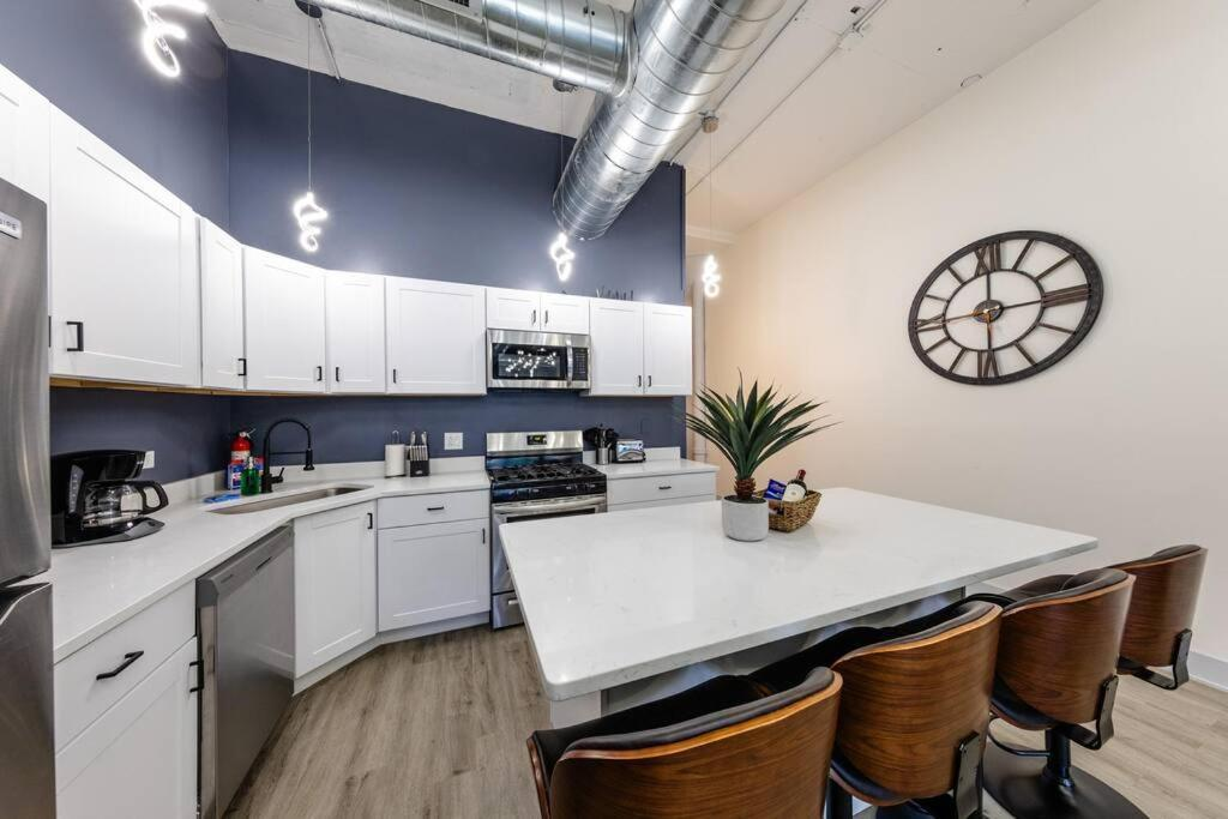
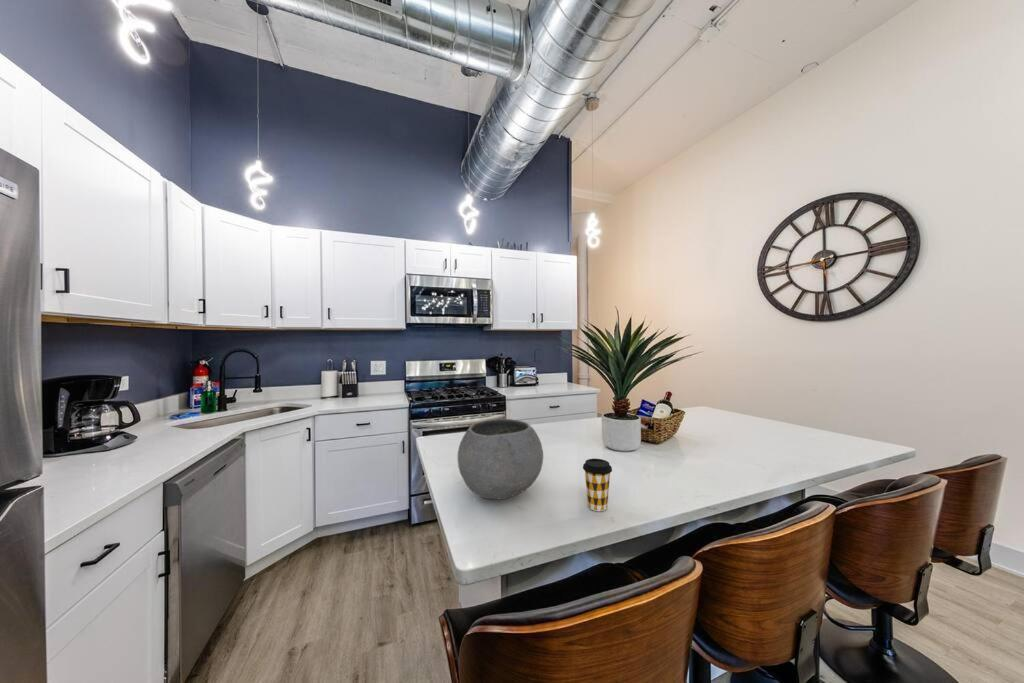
+ coffee cup [582,458,613,512]
+ bowl [457,418,544,500]
